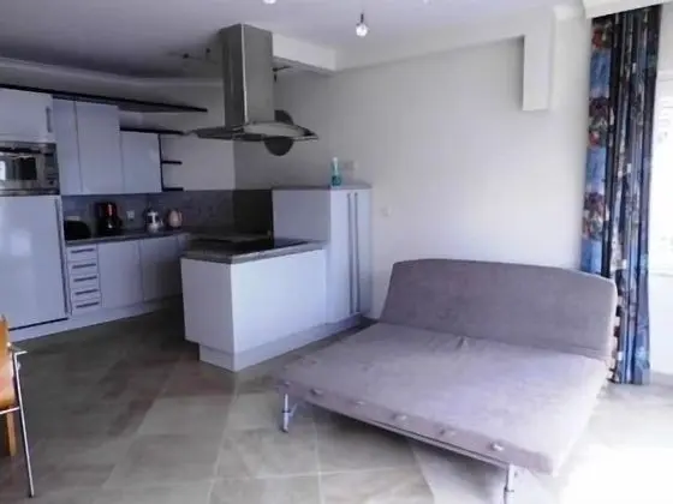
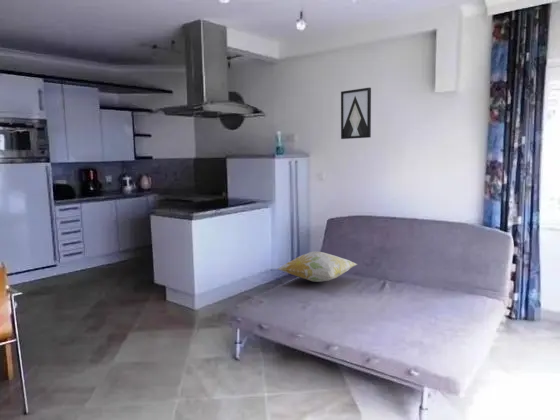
+ decorative pillow [277,251,358,283]
+ wall art [340,87,372,140]
